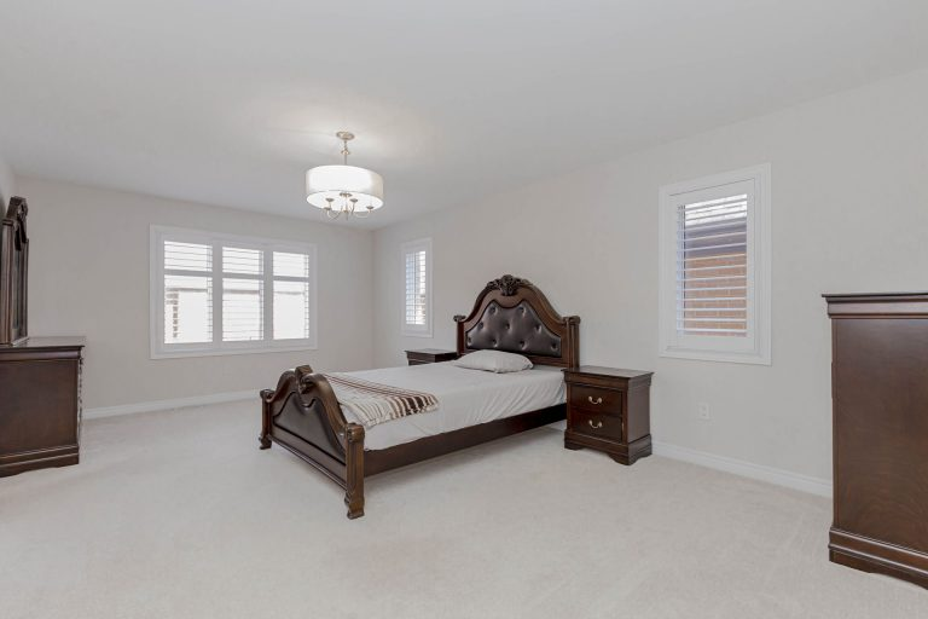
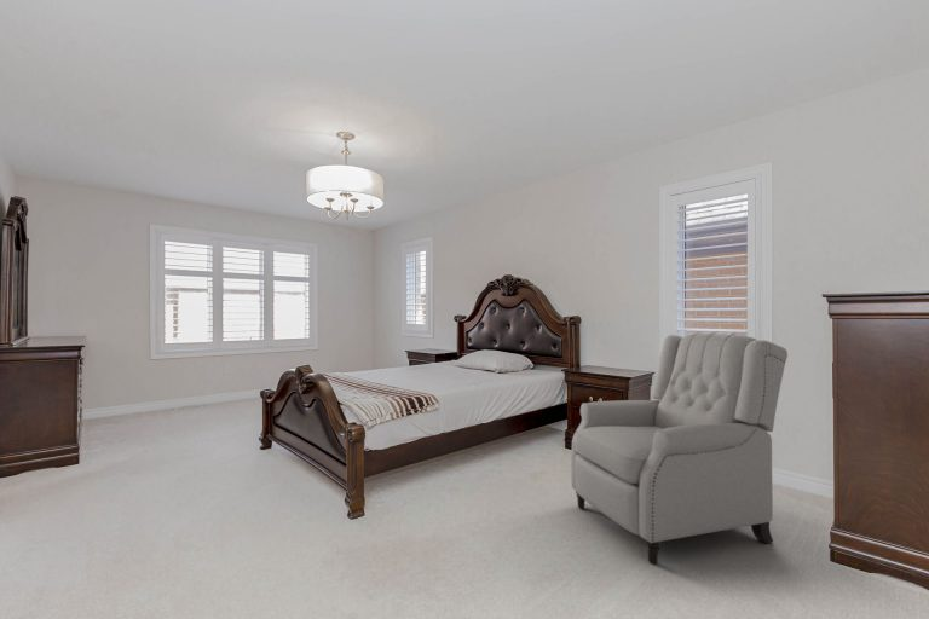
+ chair [570,331,789,565]
